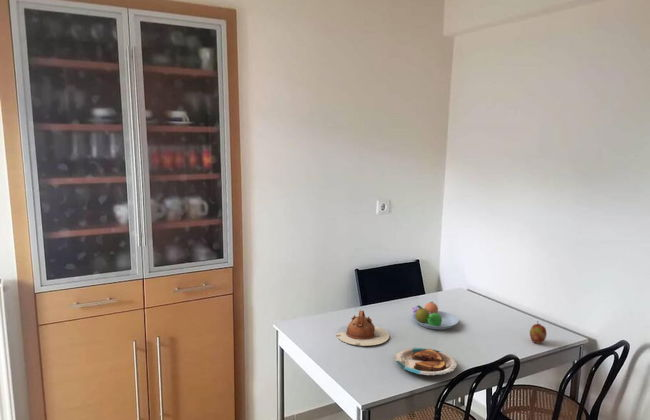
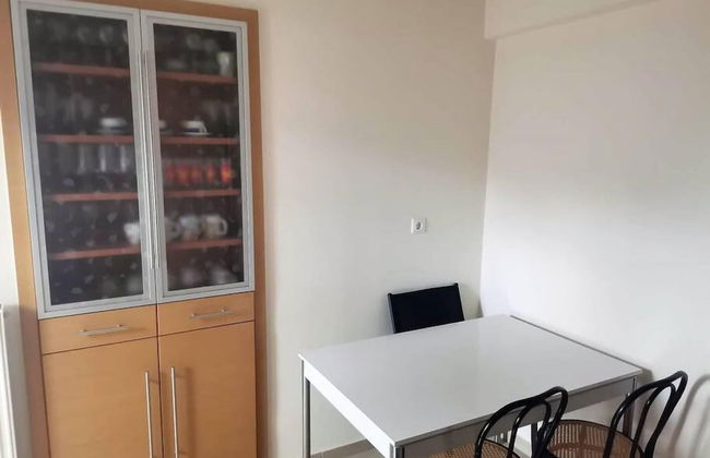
- plate [393,347,458,376]
- apple [529,320,548,345]
- fruit bowl [411,301,460,330]
- teapot [335,309,390,347]
